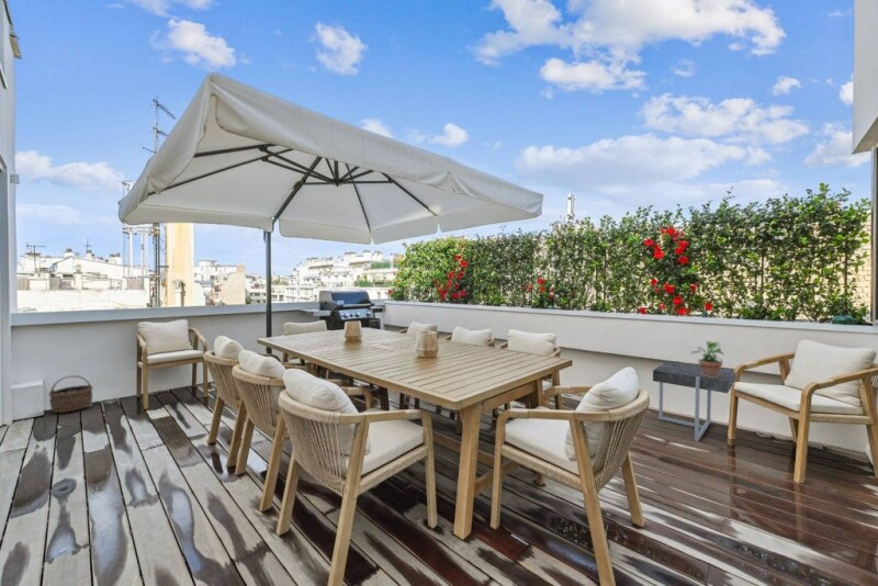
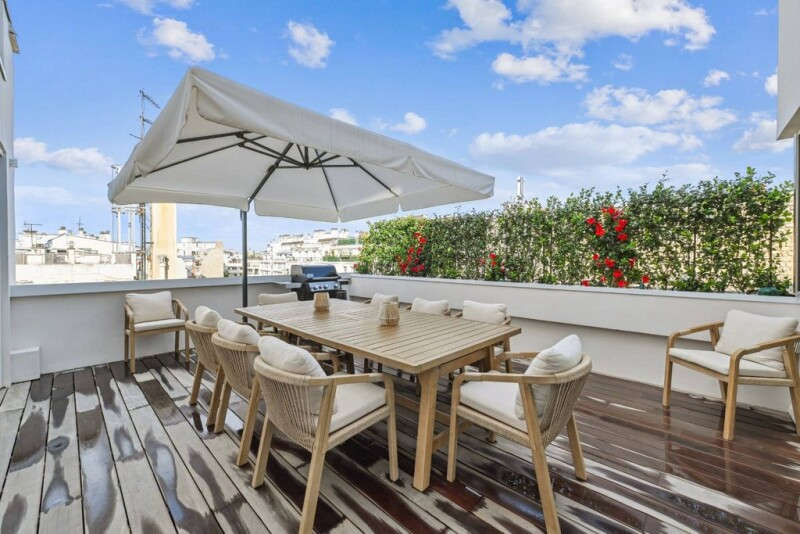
- wicker basket [47,374,94,414]
- side table [652,360,738,442]
- potted plant [689,340,725,377]
